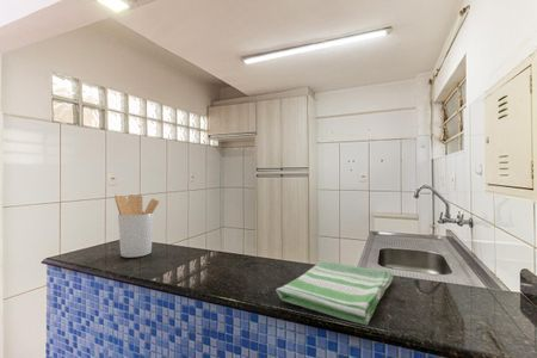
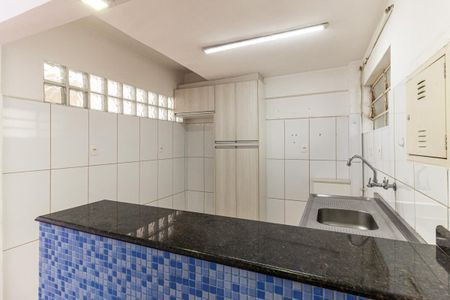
- dish towel [274,260,394,326]
- utensil holder [113,193,160,259]
